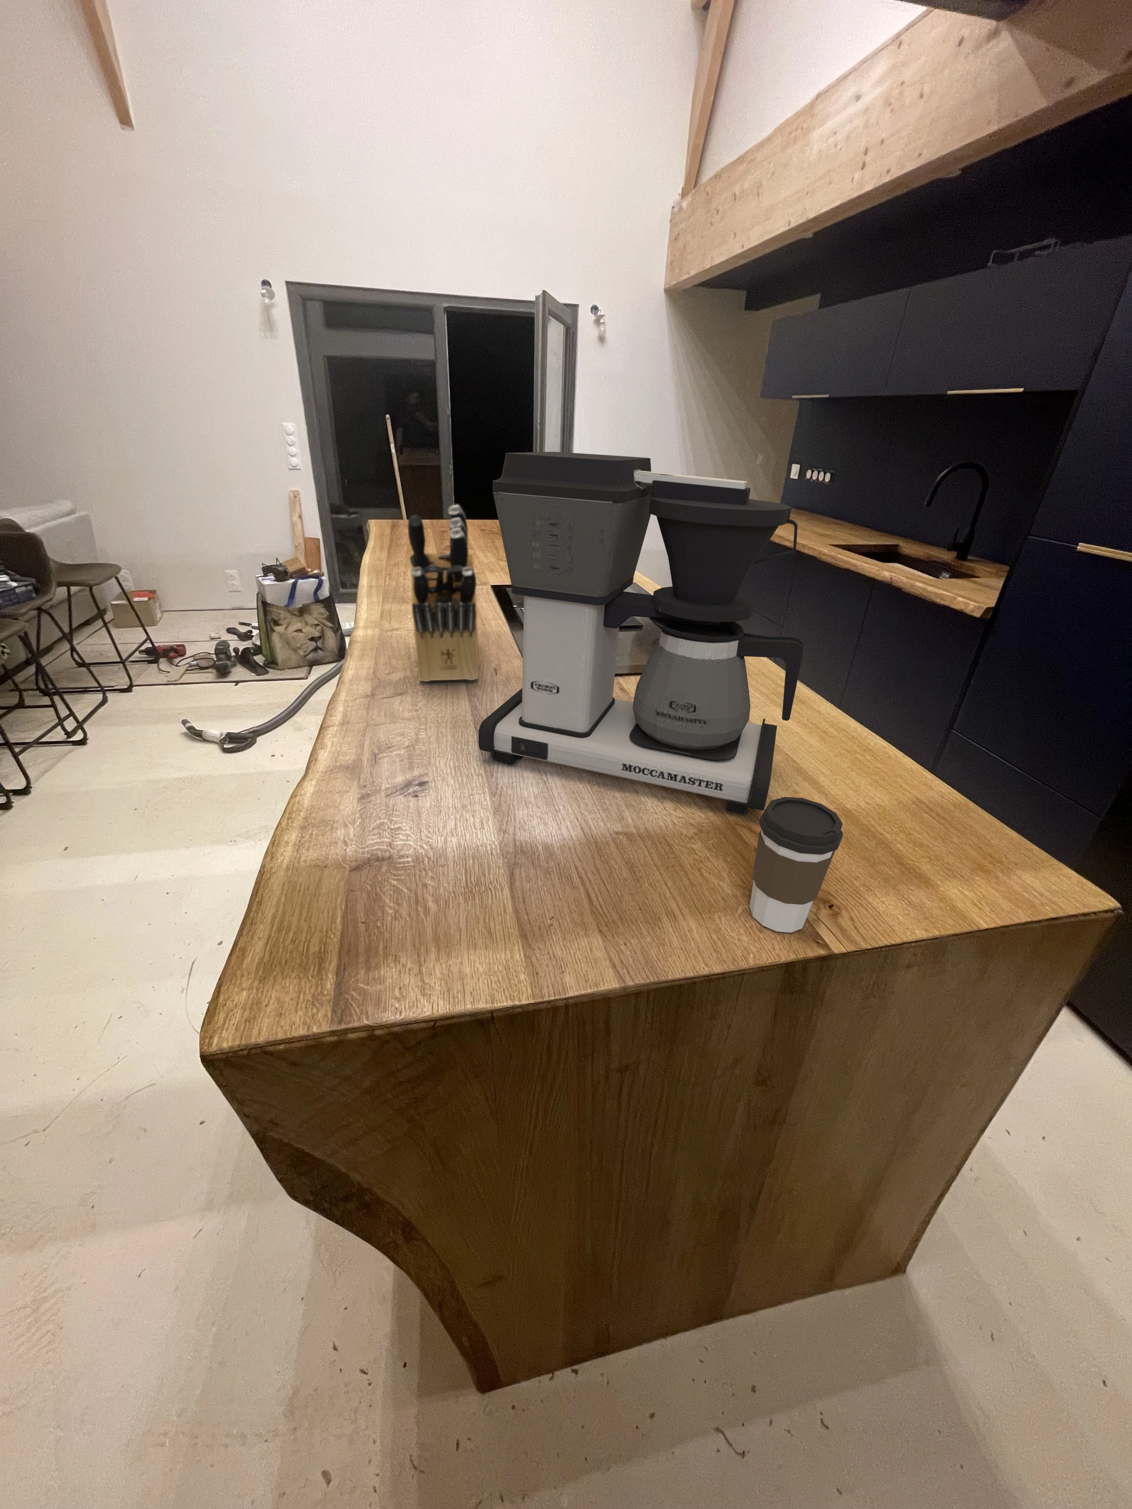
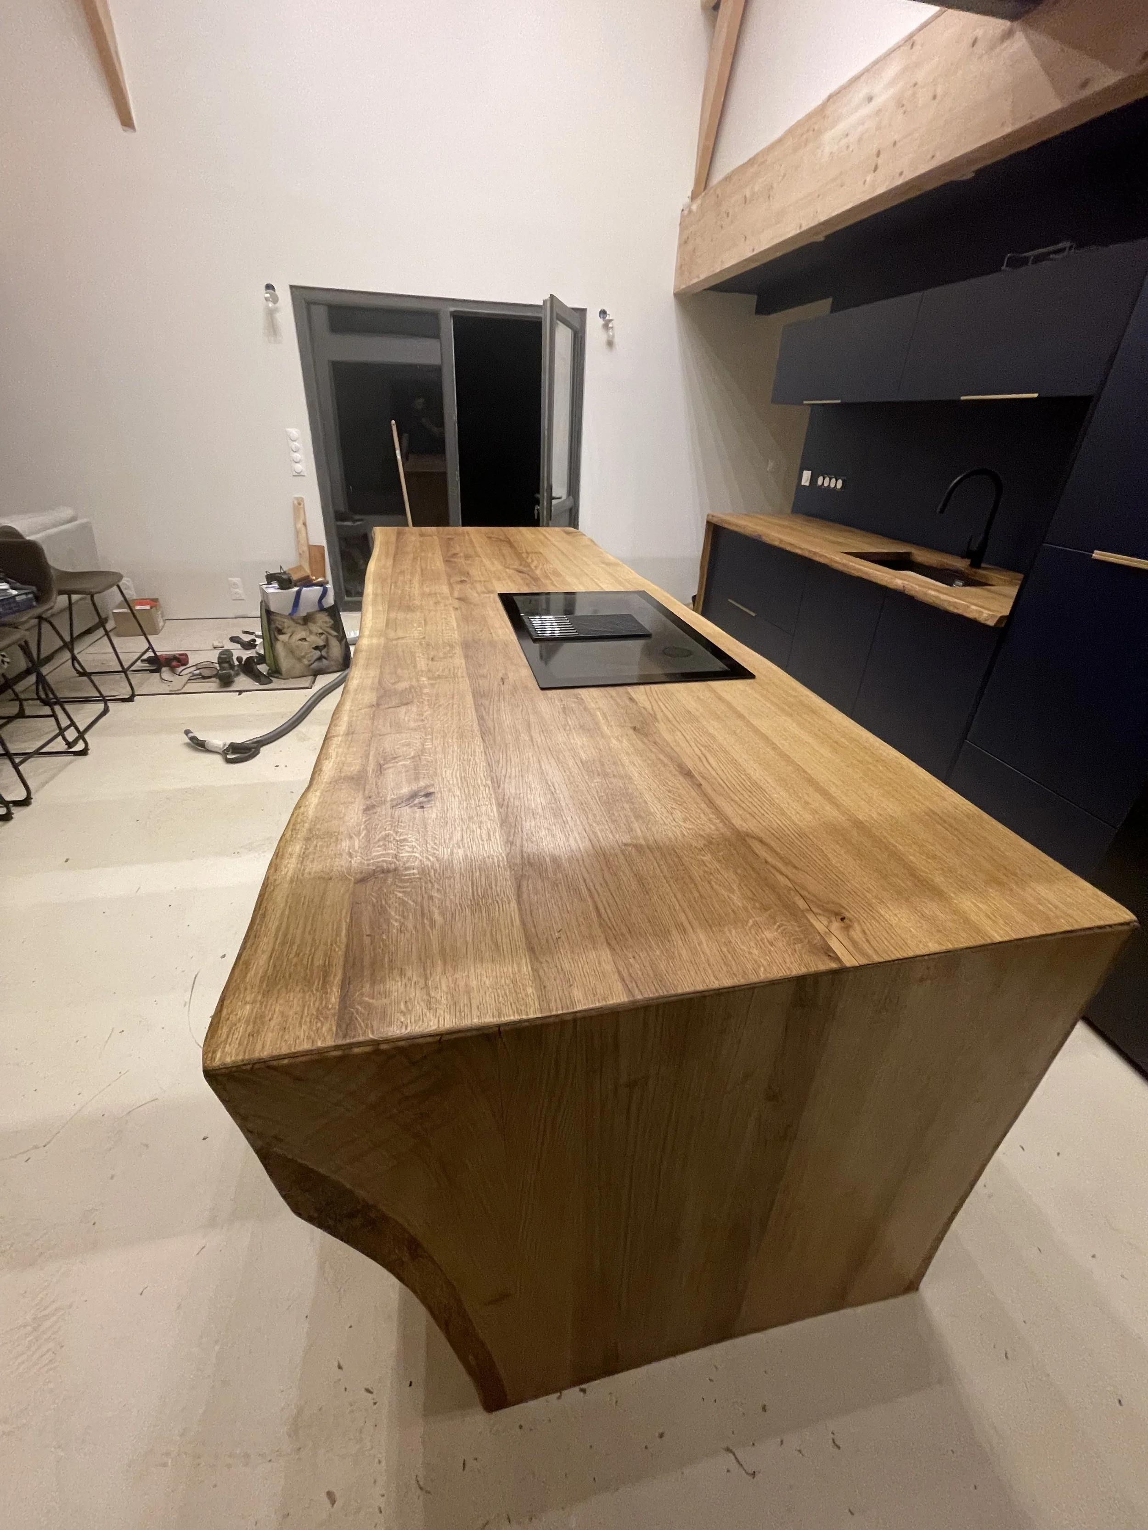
- knife block [408,504,479,683]
- coffee maker [478,452,804,816]
- coffee cup [749,797,843,933]
